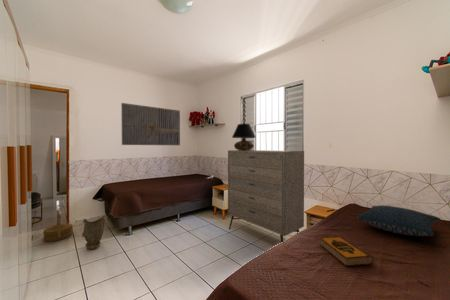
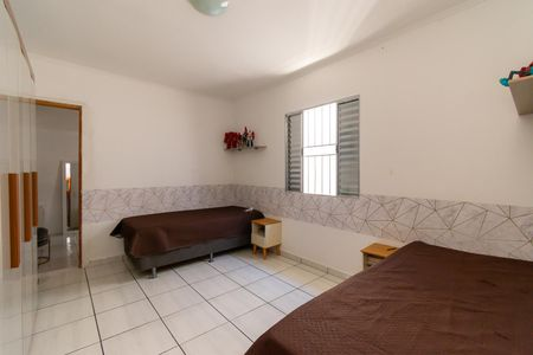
- dresser [227,149,305,243]
- pillow [355,205,441,237]
- wall art [120,102,181,146]
- bag [81,215,106,250]
- hardback book [319,236,374,267]
- basket [42,209,74,242]
- table lamp [231,123,257,151]
